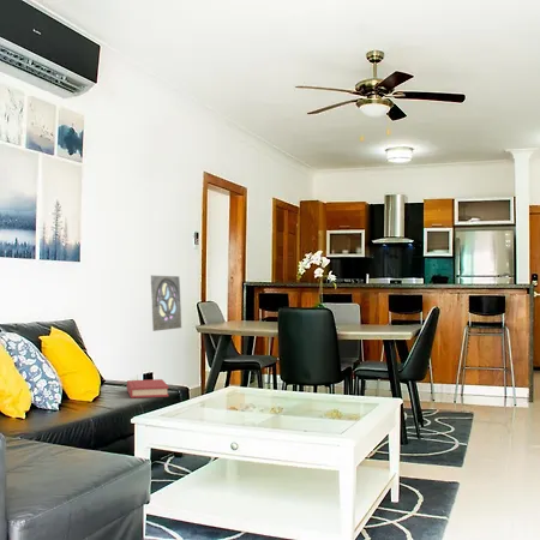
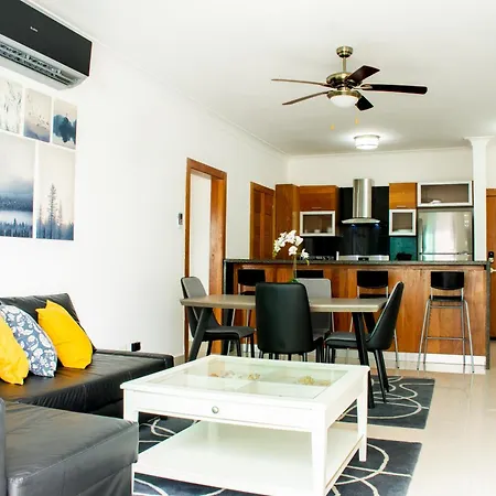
- wall ornament [150,275,182,332]
- hardback book [126,378,169,400]
